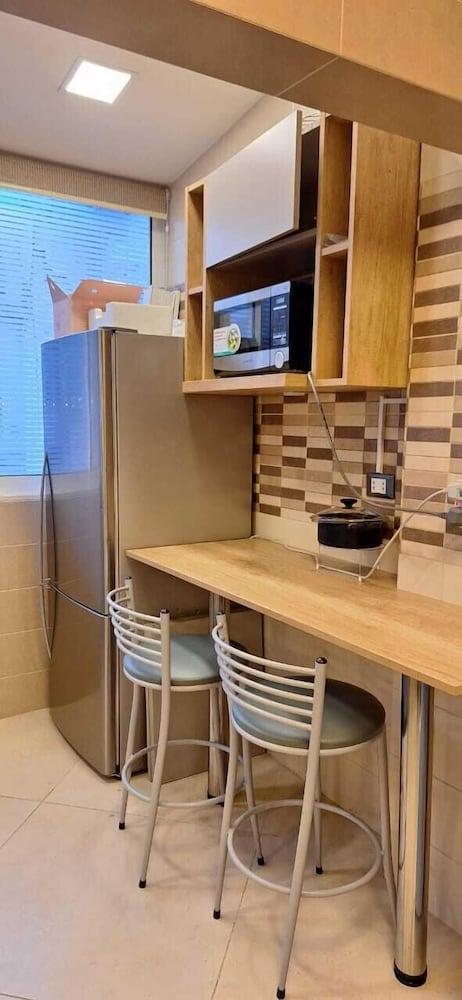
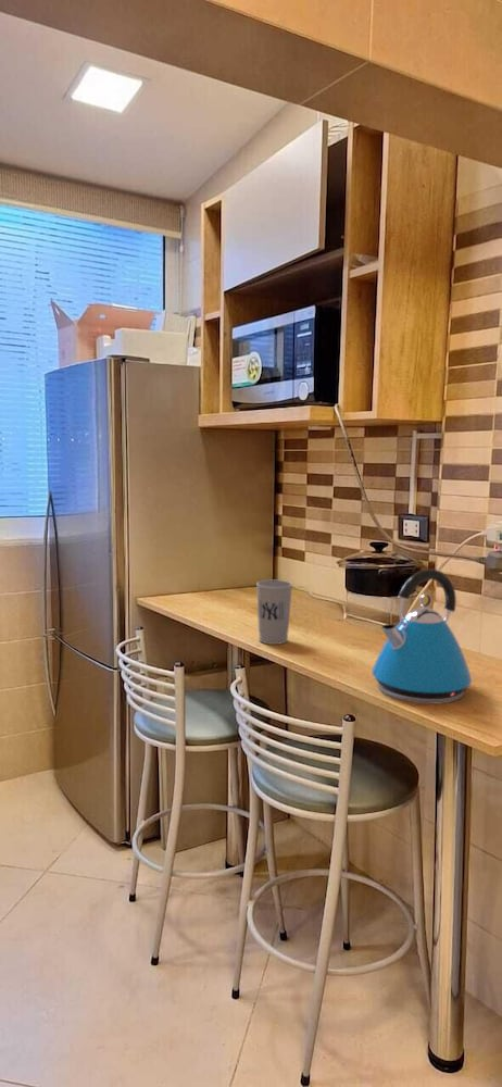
+ kettle [372,569,473,705]
+ cup [255,579,293,646]
